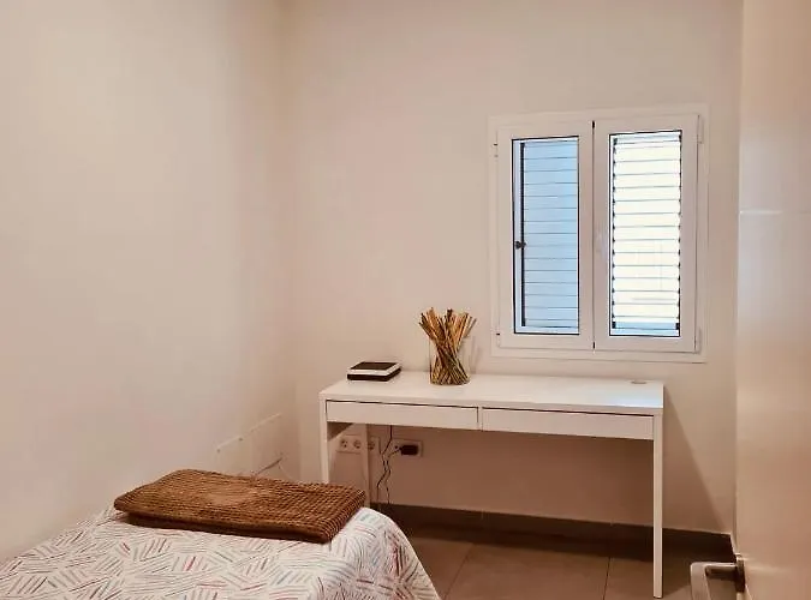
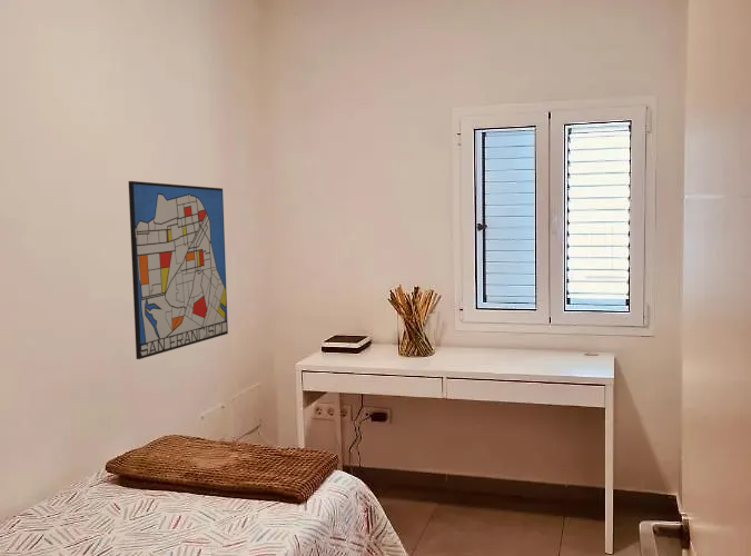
+ wall art [128,180,229,360]
